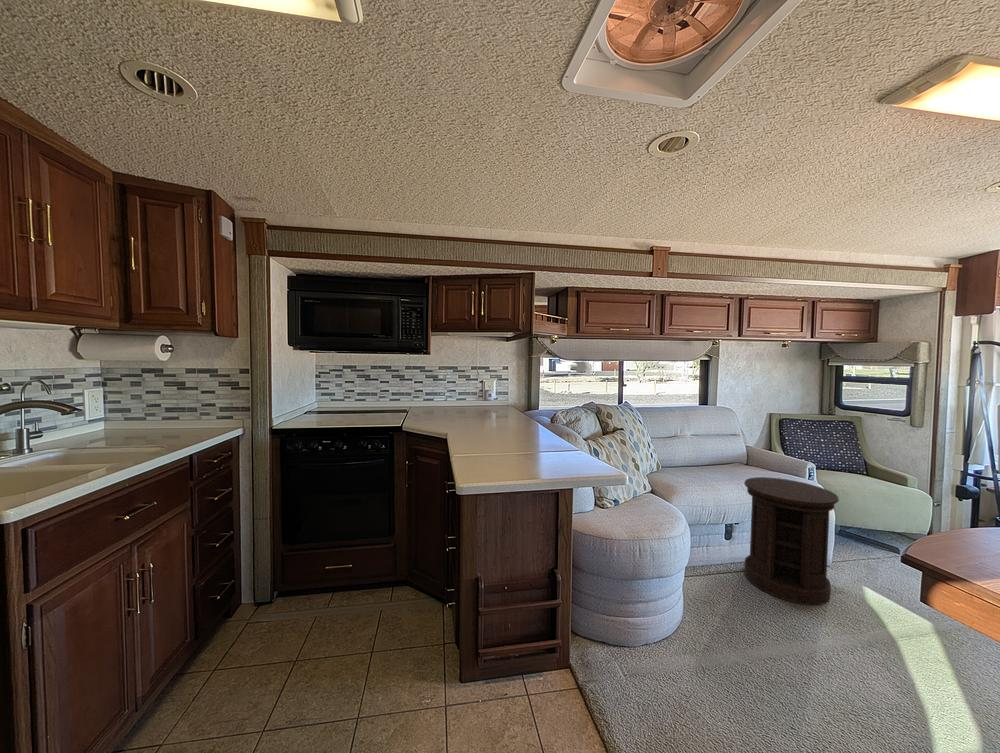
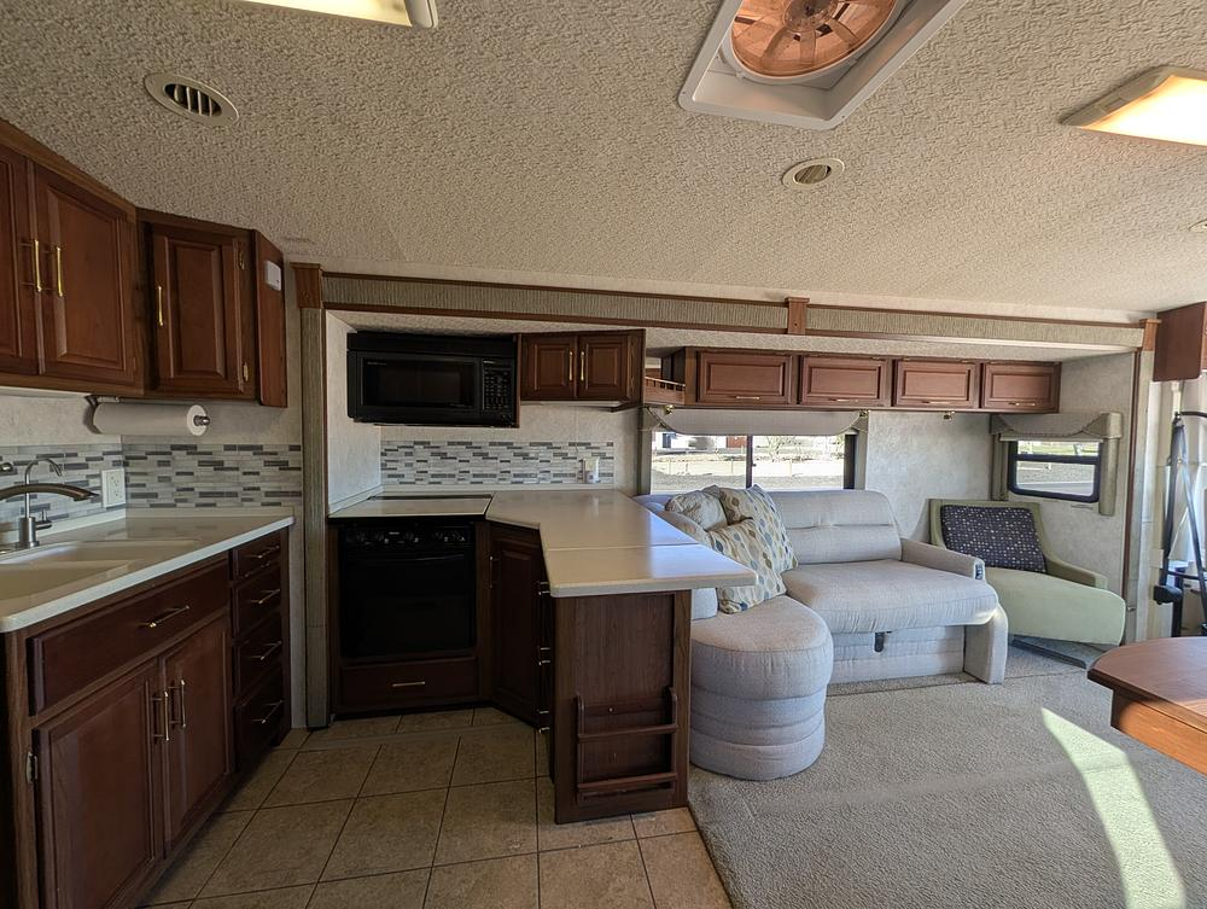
- side table [743,476,840,606]
